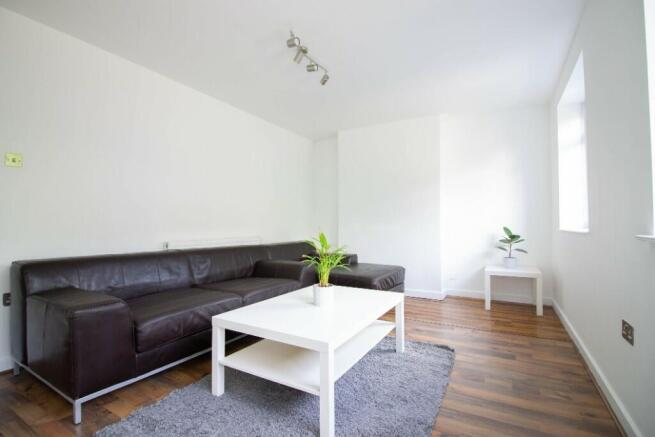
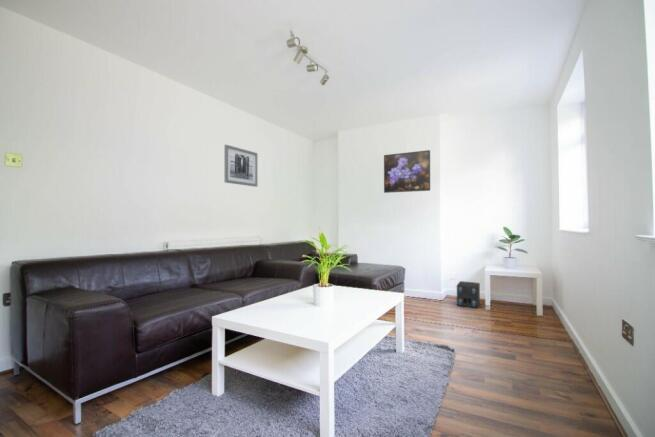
+ wall art [224,144,258,188]
+ speaker [456,280,481,309]
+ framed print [383,149,431,194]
